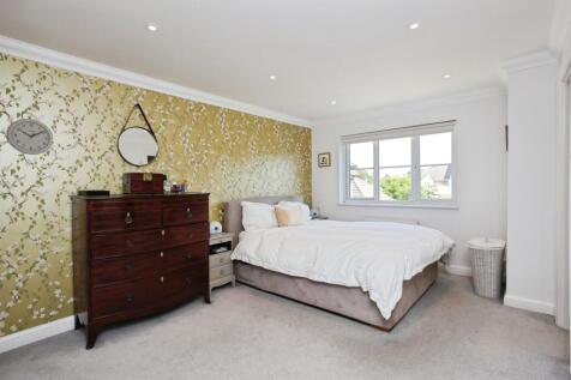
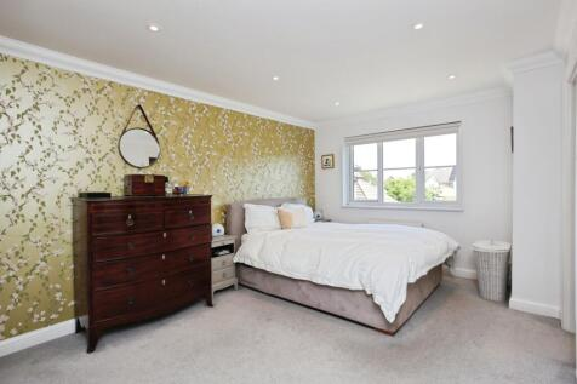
- wall clock [6,117,54,156]
